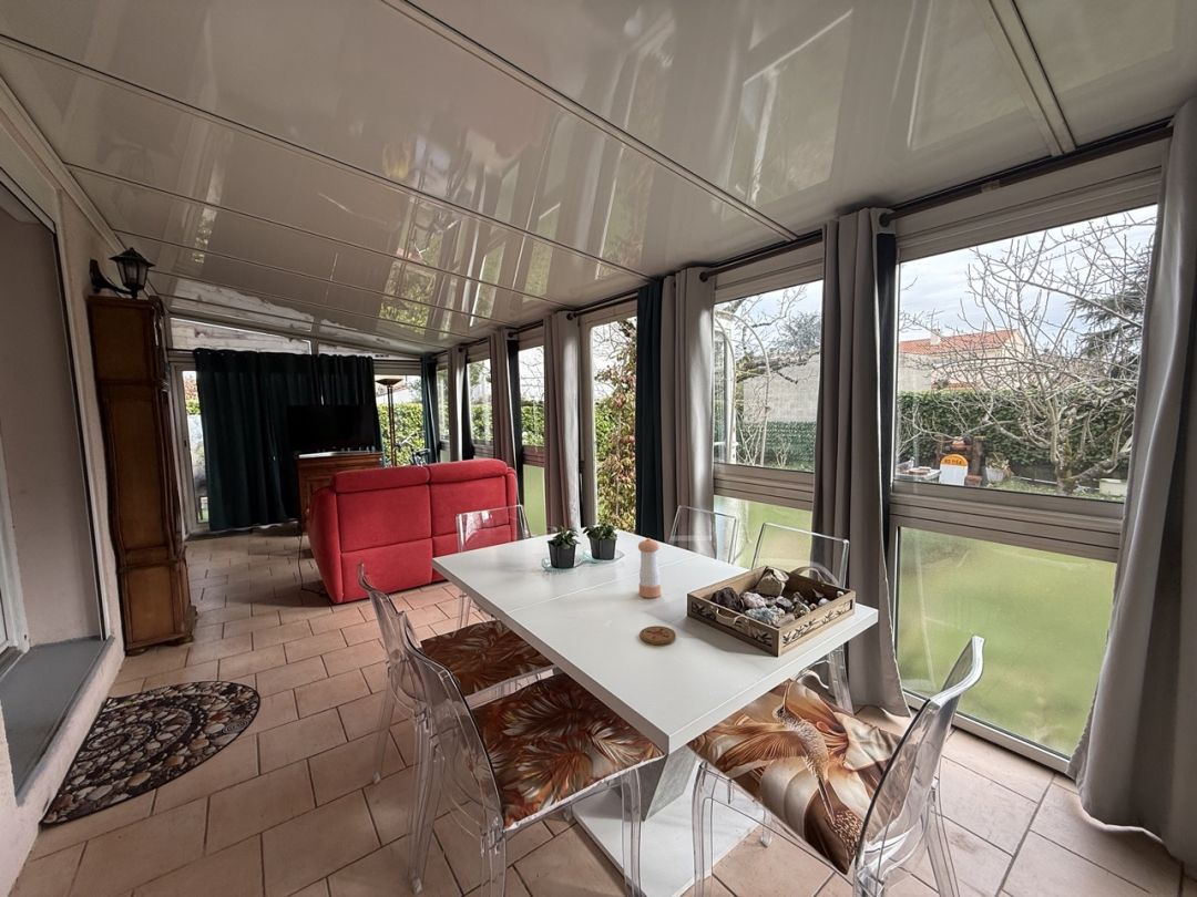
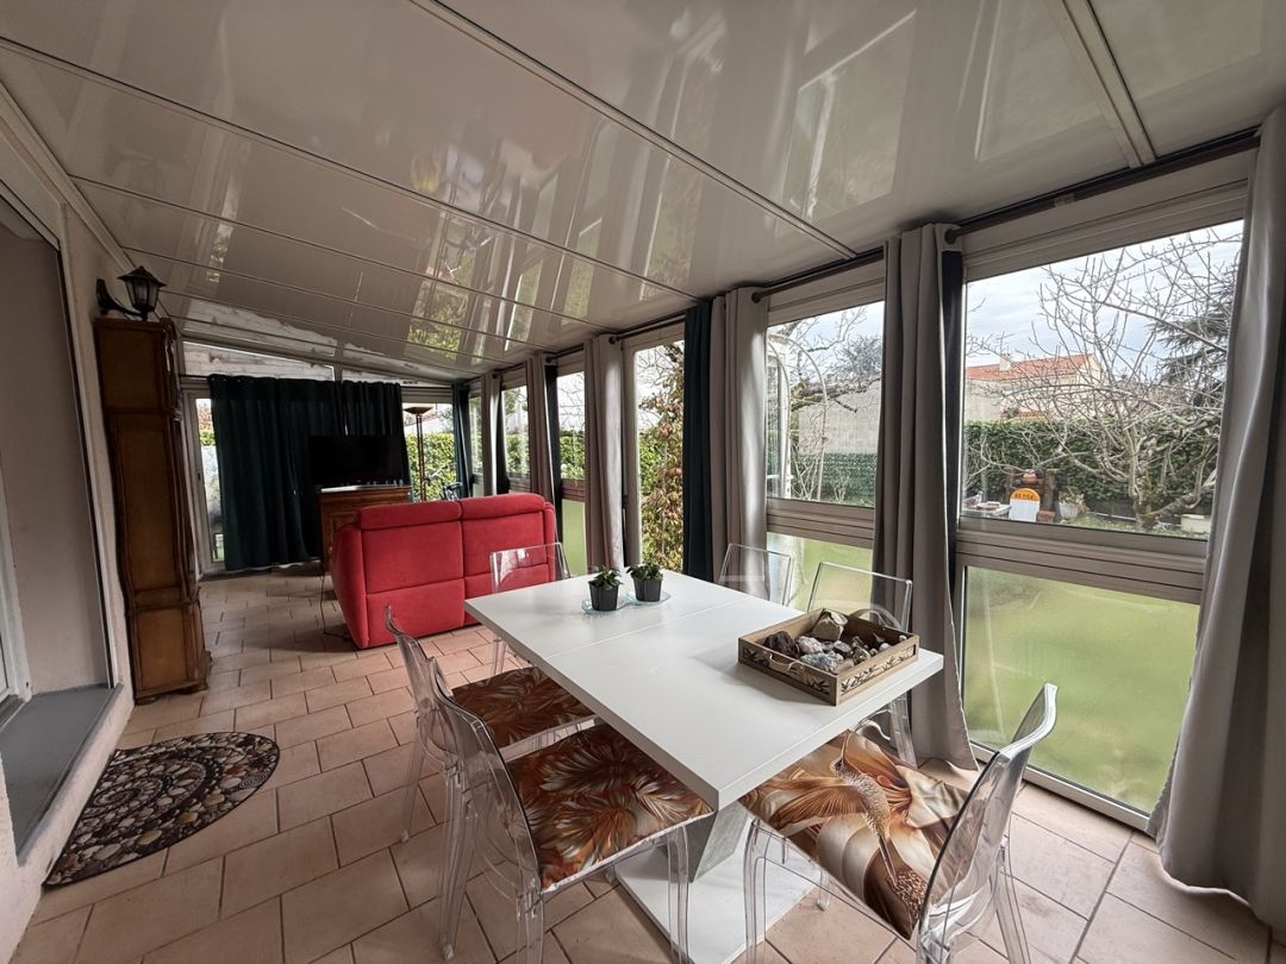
- pepper shaker [637,537,662,599]
- coaster [638,625,677,646]
